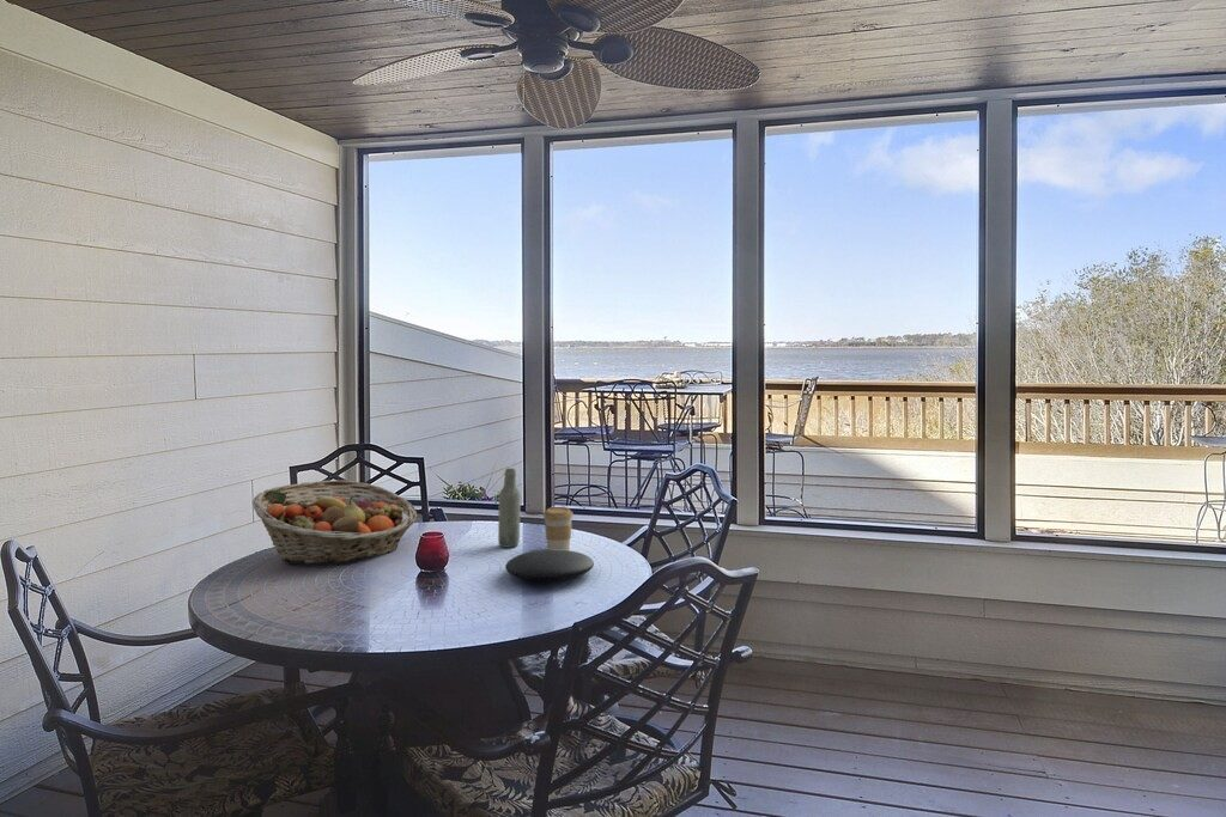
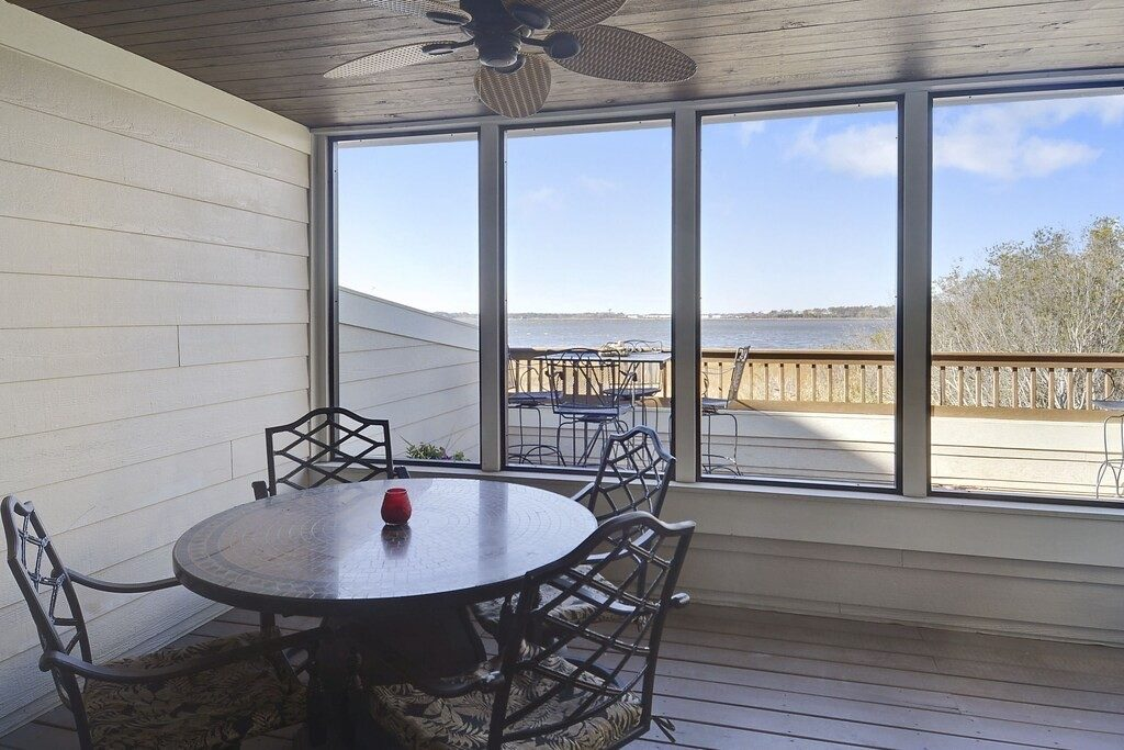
- coffee cup [542,506,575,550]
- bottle [497,468,522,549]
- plate [504,549,595,583]
- fruit basket [251,478,418,566]
